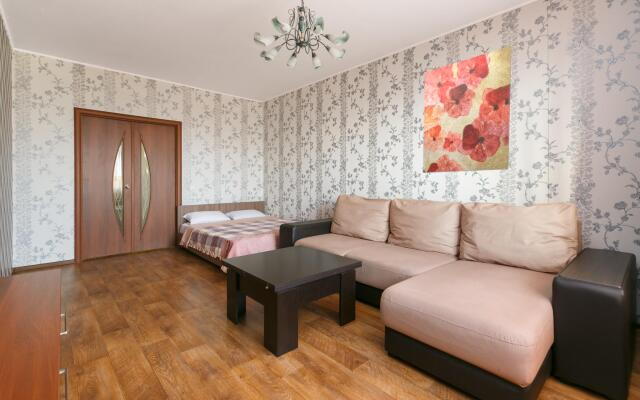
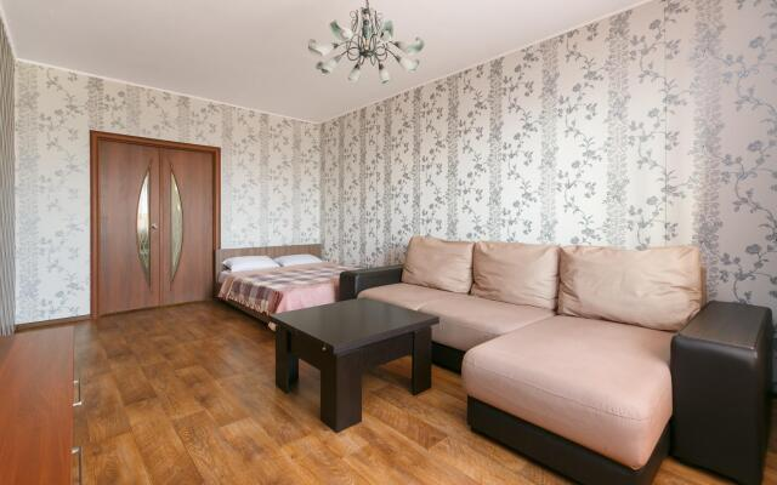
- wall art [422,45,513,174]
